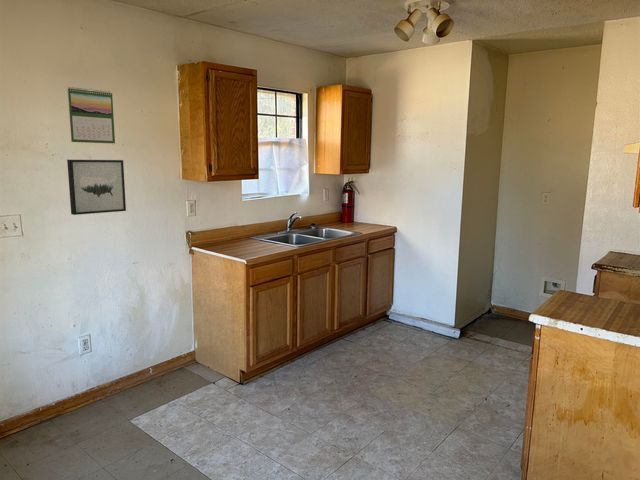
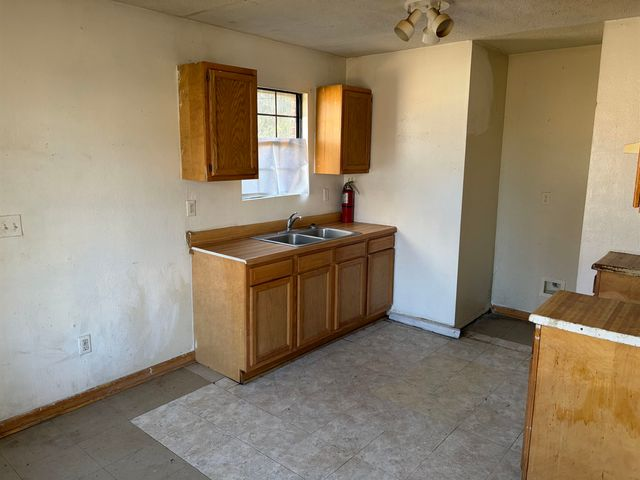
- calendar [67,86,116,144]
- wall art [66,159,127,216]
